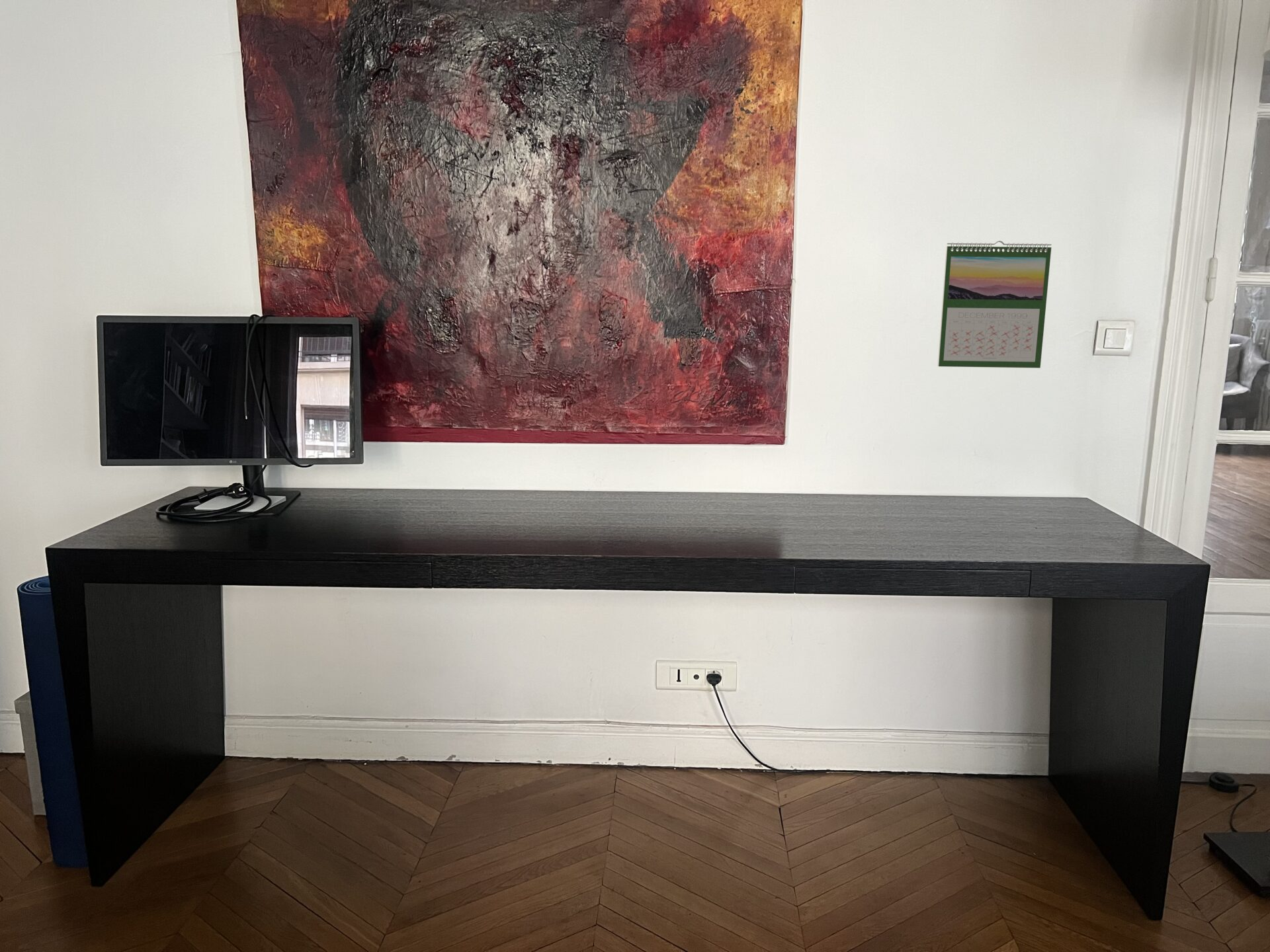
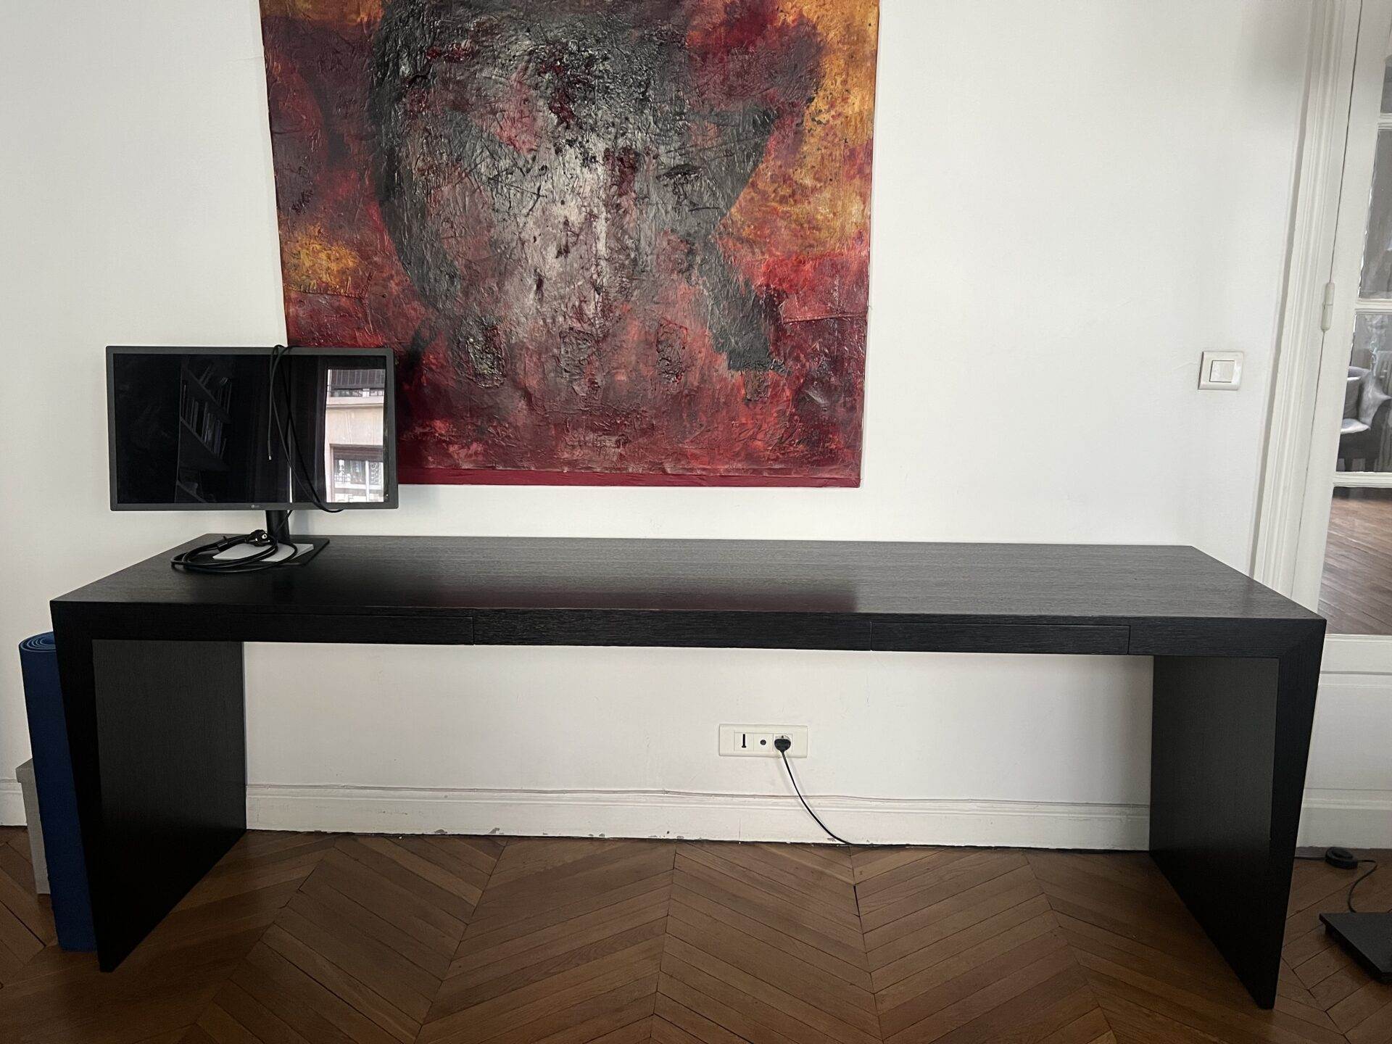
- calendar [937,240,1052,369]
